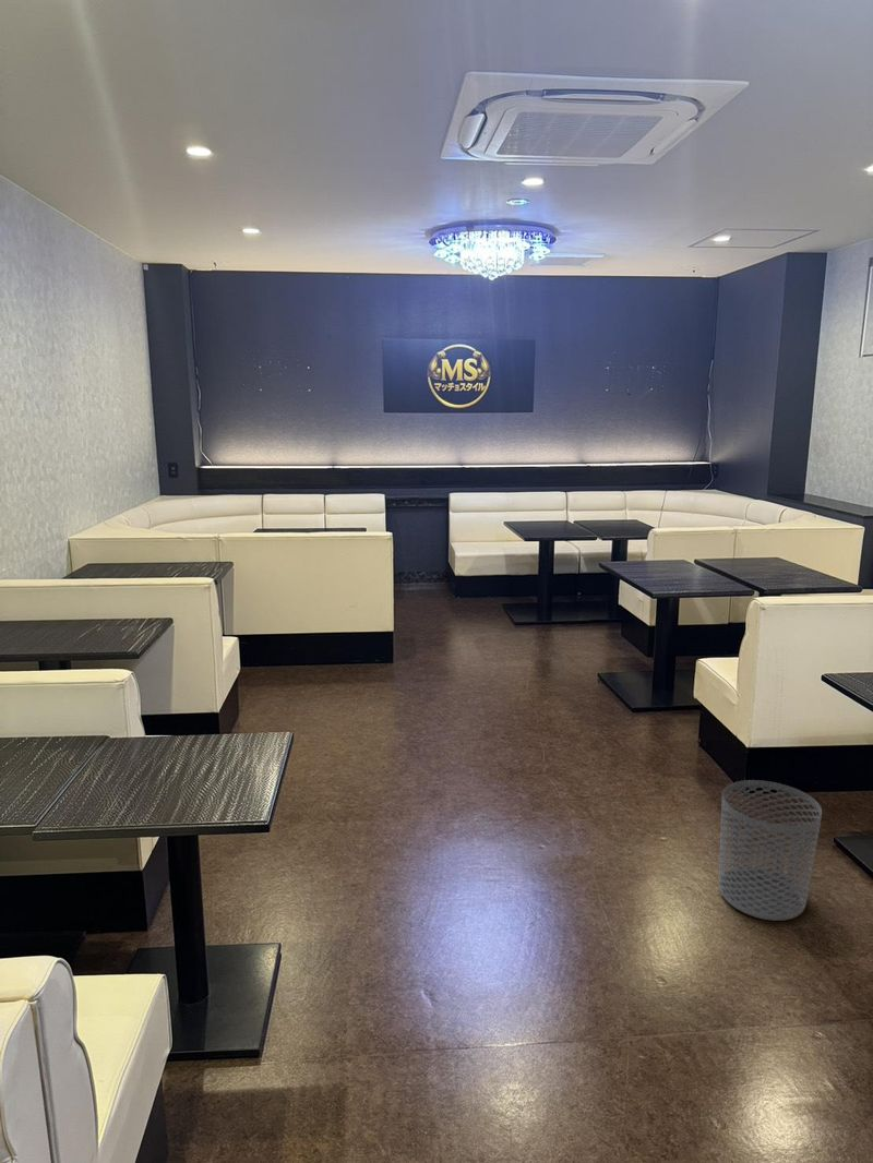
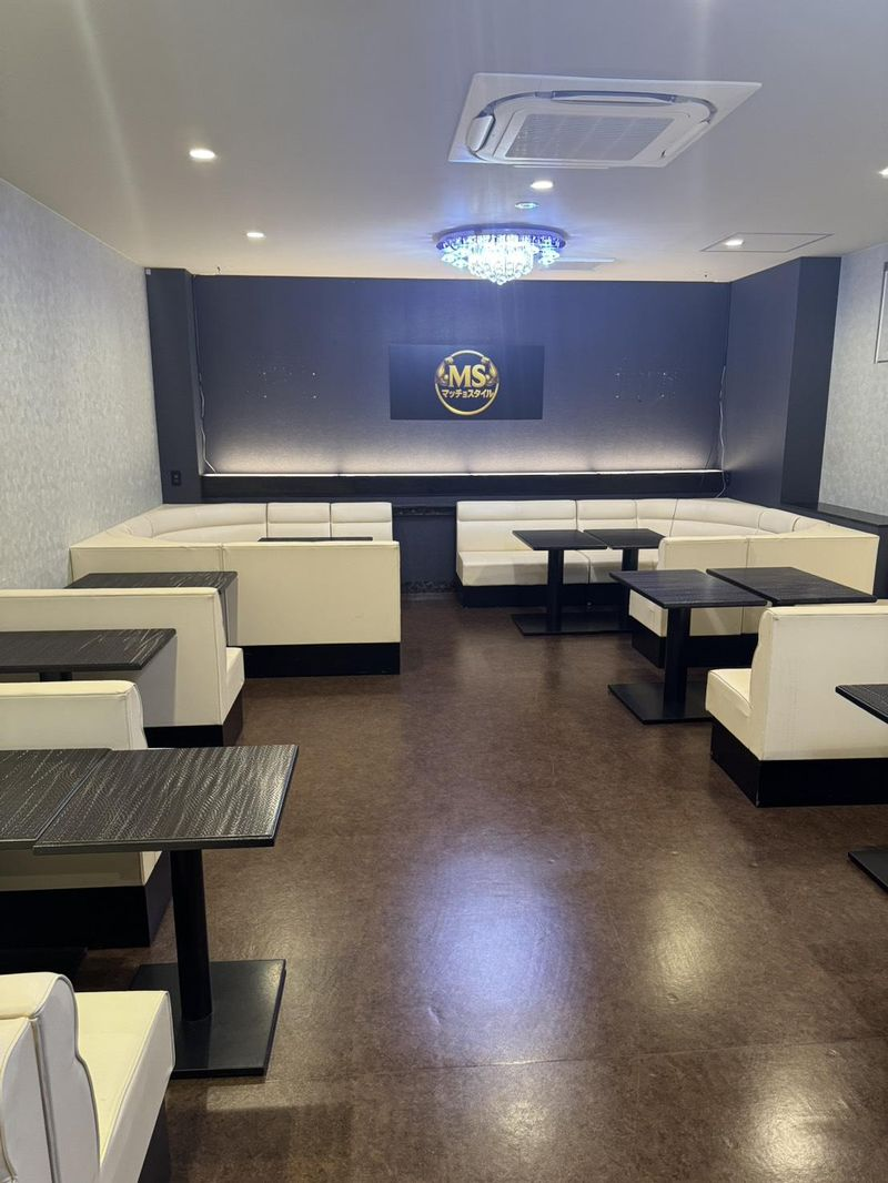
- waste bin [718,779,823,922]
